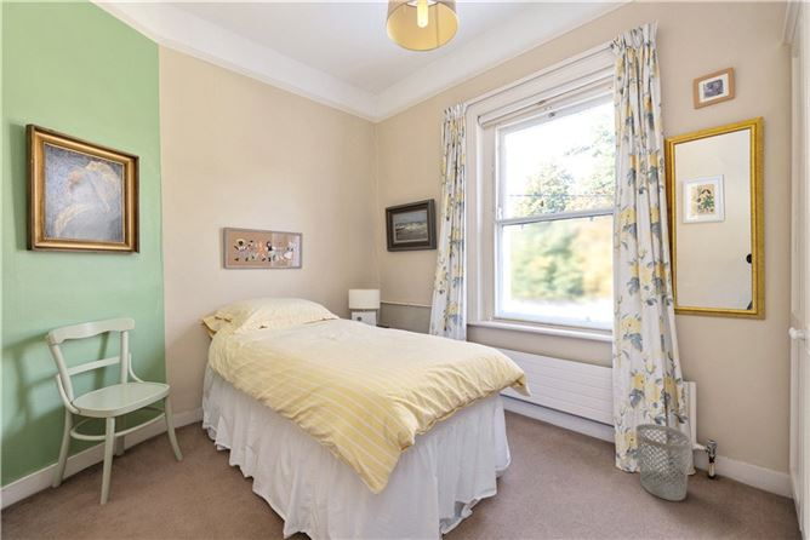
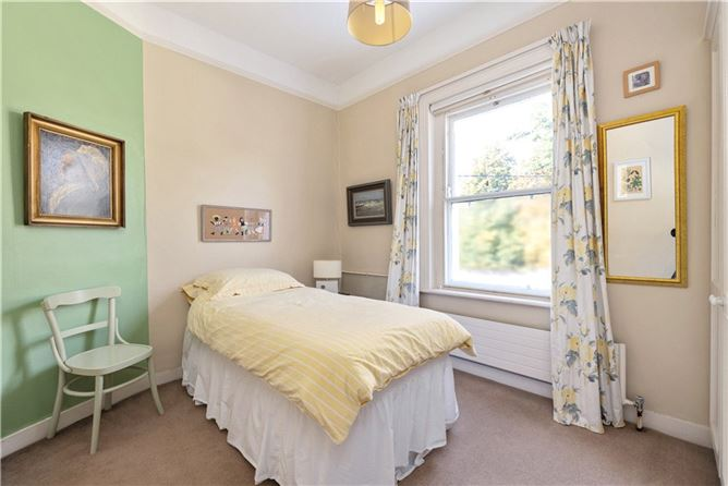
- wastebasket [634,423,692,502]
